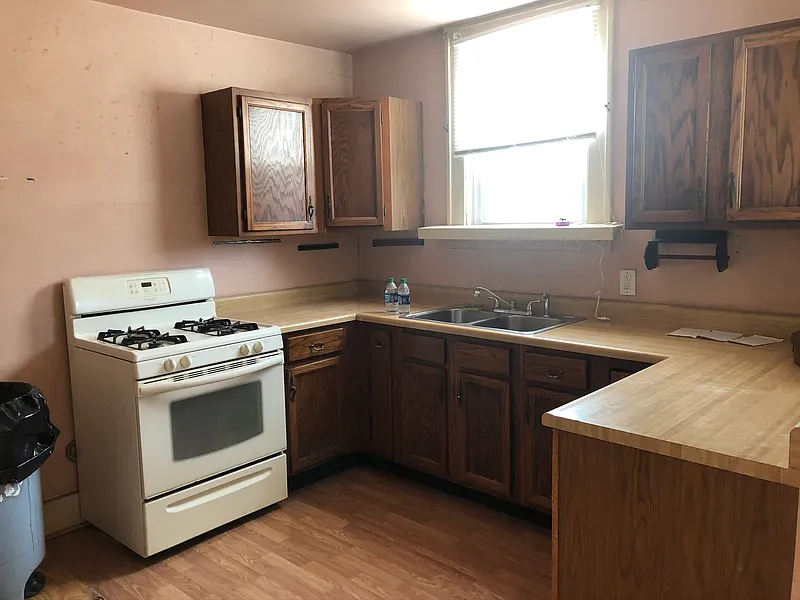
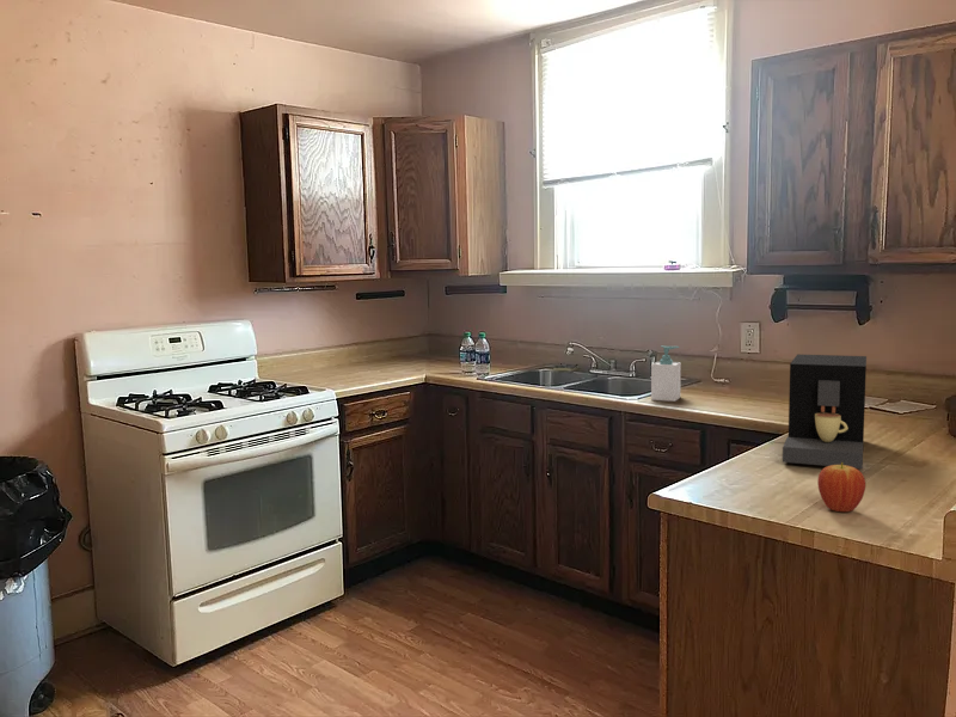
+ coffee maker [782,354,868,470]
+ fruit [816,462,866,513]
+ soap bottle [650,344,682,403]
